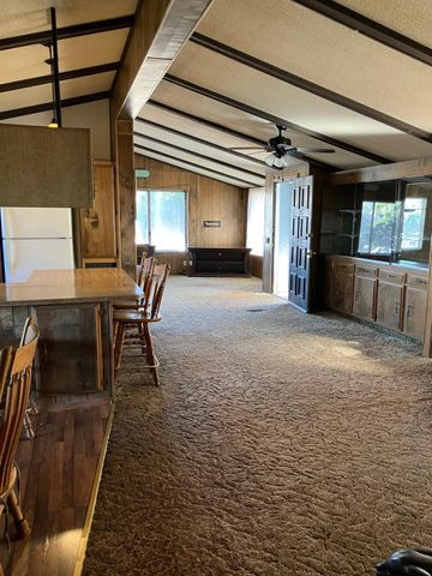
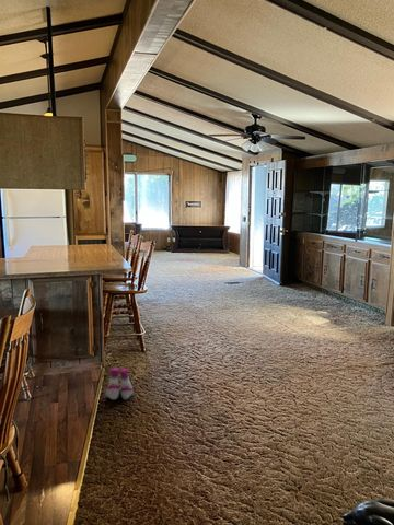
+ boots [104,366,135,400]
